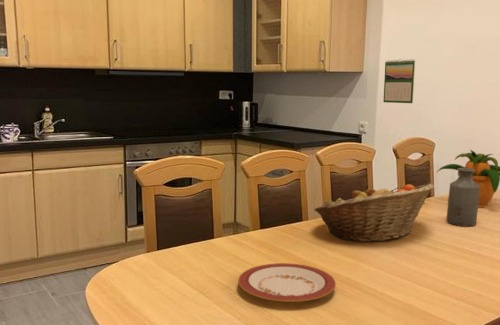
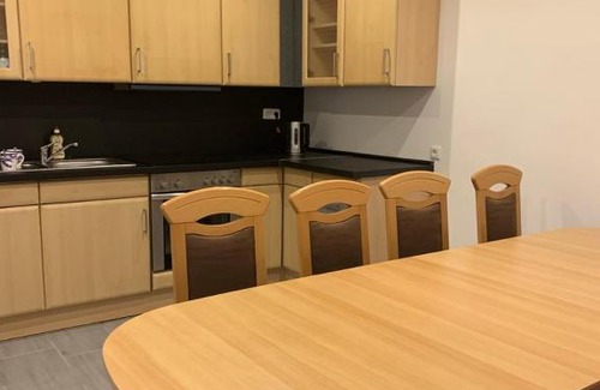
- potted plant [434,149,500,209]
- plate [237,262,337,303]
- bottle [446,168,480,227]
- fruit basket [313,182,435,243]
- calendar [383,58,416,104]
